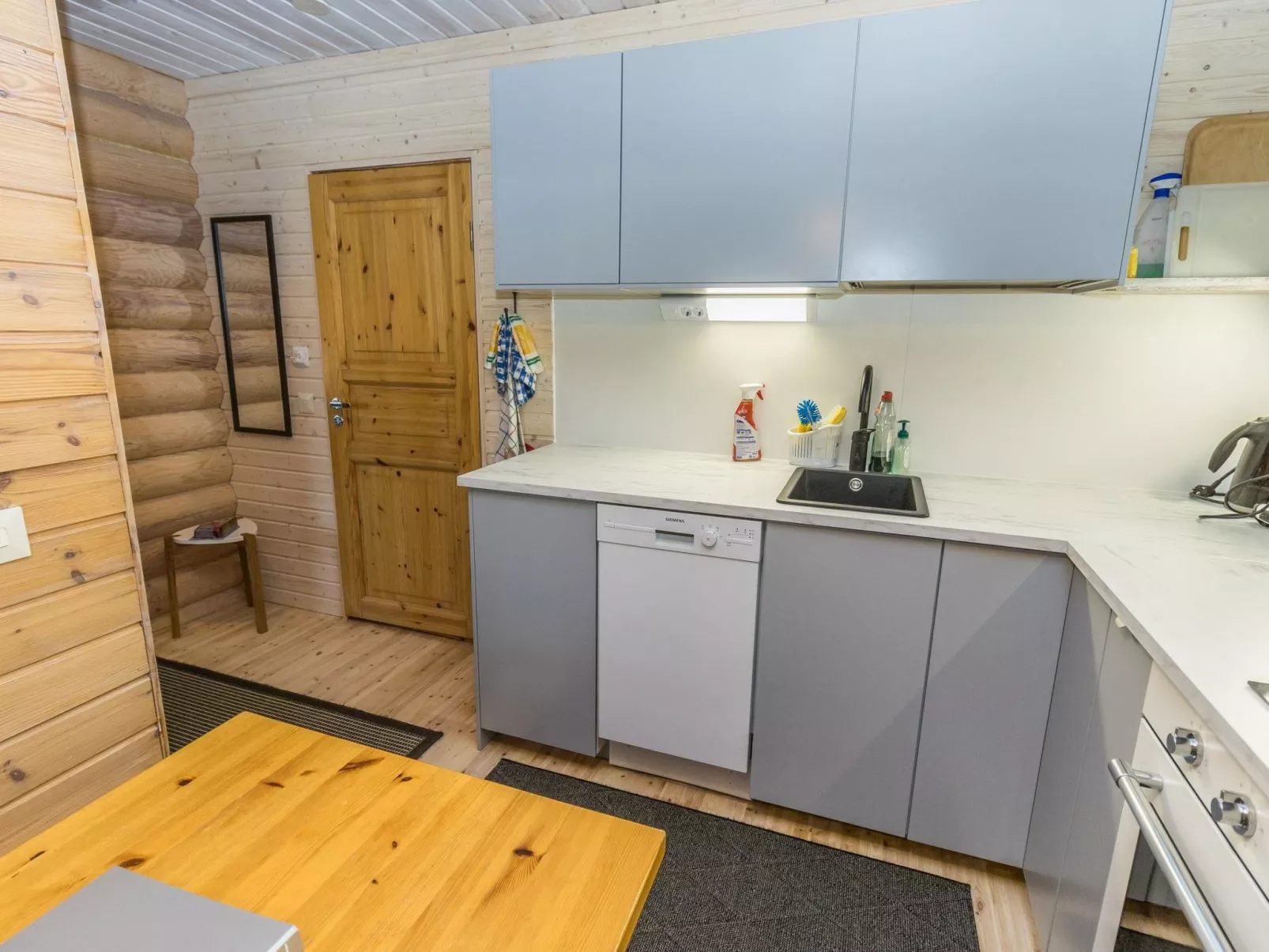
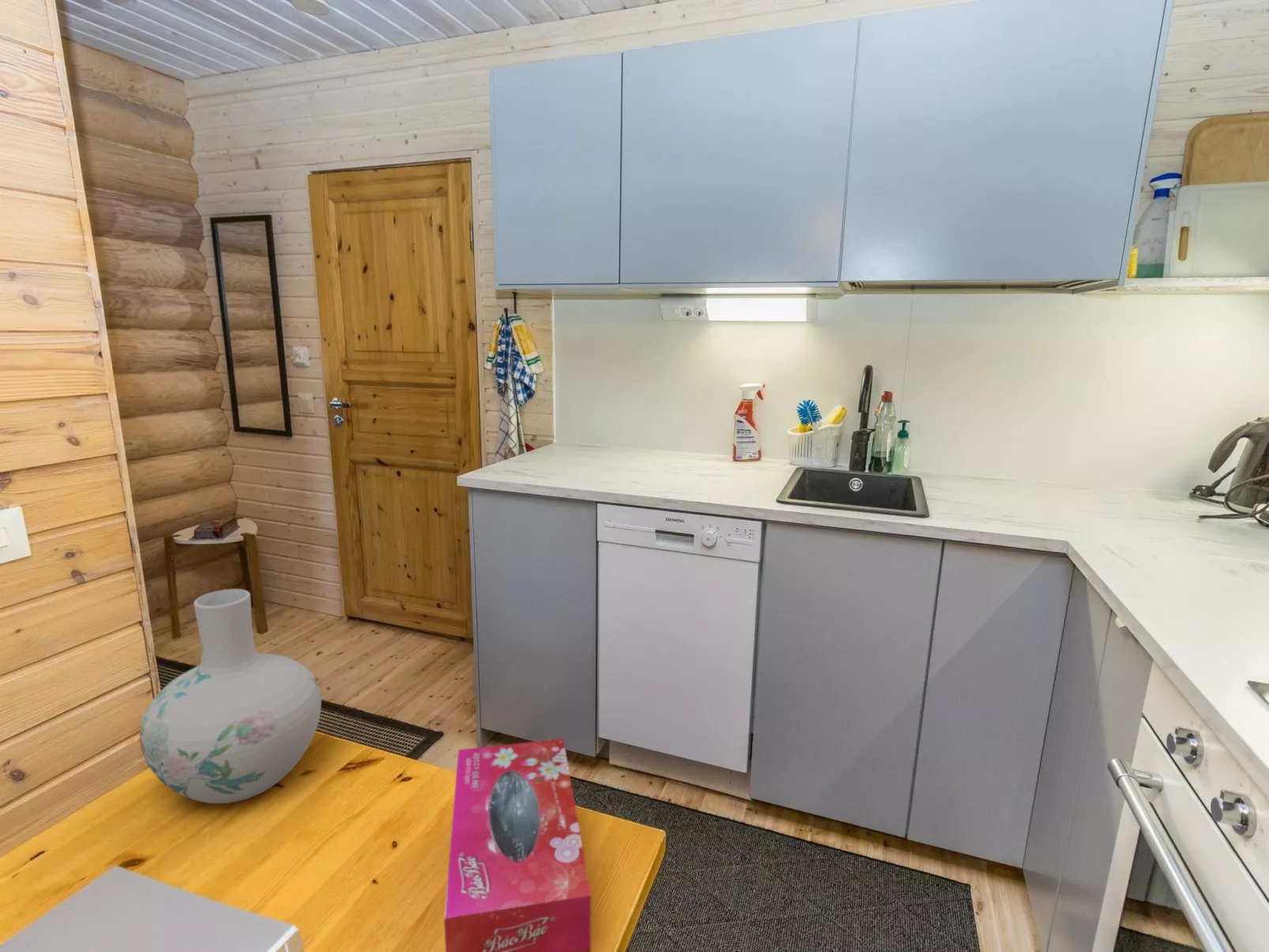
+ tissue box [443,738,592,952]
+ vase [139,589,322,804]
